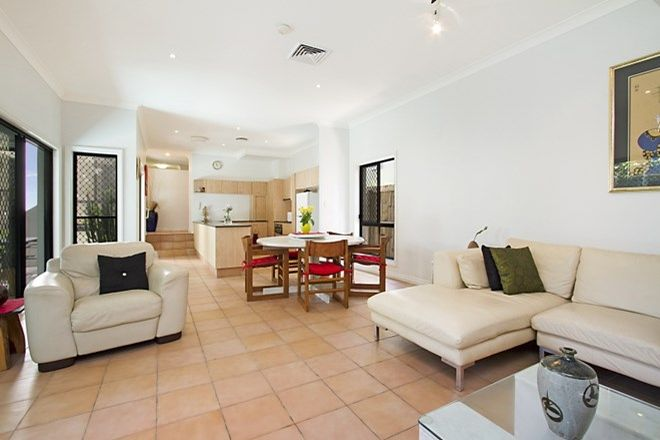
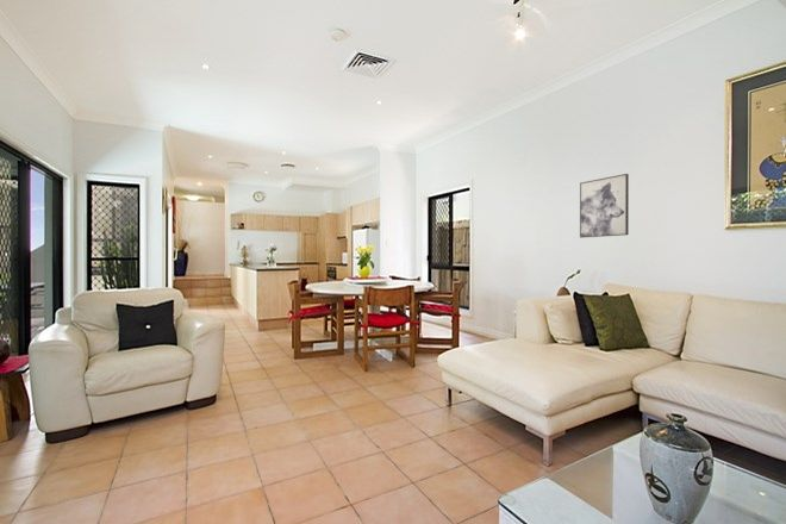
+ wall art [579,173,630,239]
